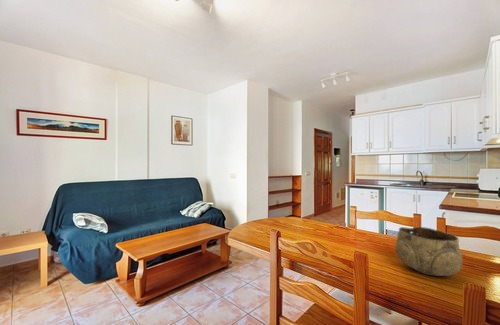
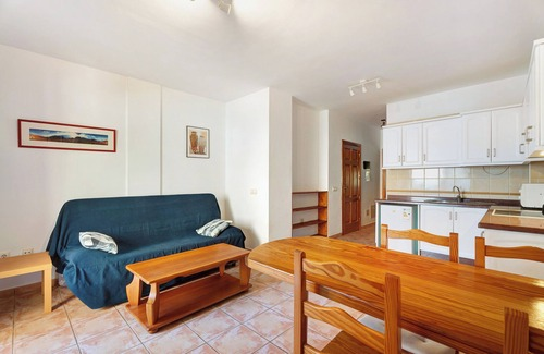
- decorative bowl [394,226,464,277]
